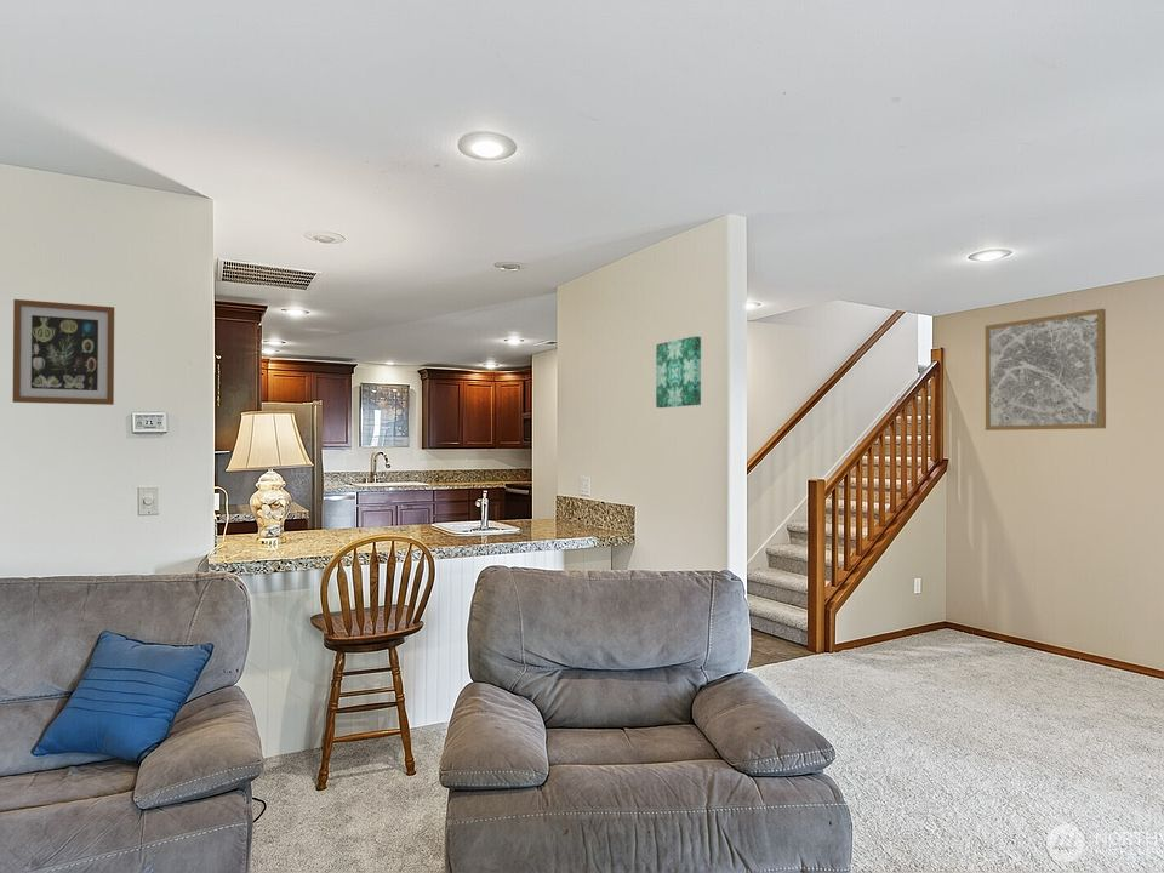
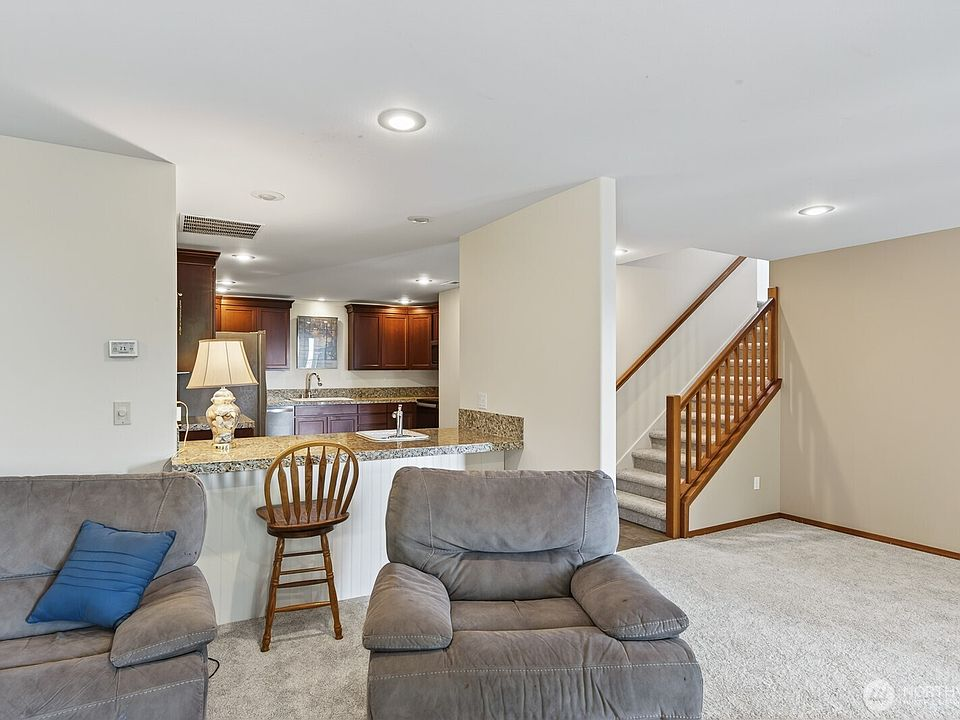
- wall art [12,298,115,406]
- wall art [655,335,702,409]
- wall art [985,308,1107,432]
